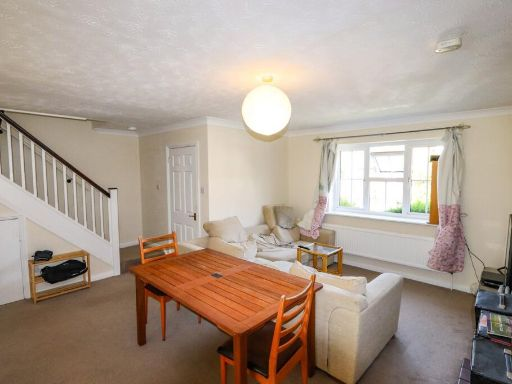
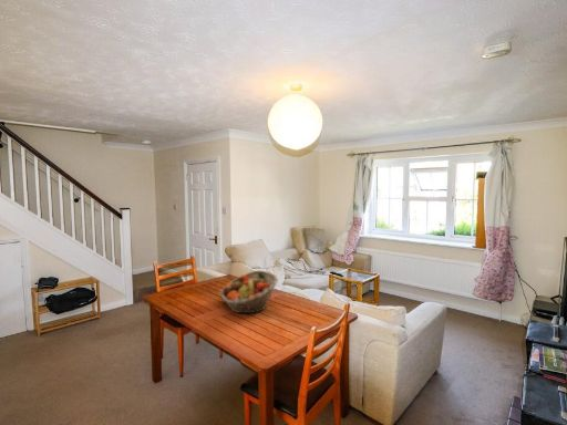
+ fruit basket [219,270,279,314]
